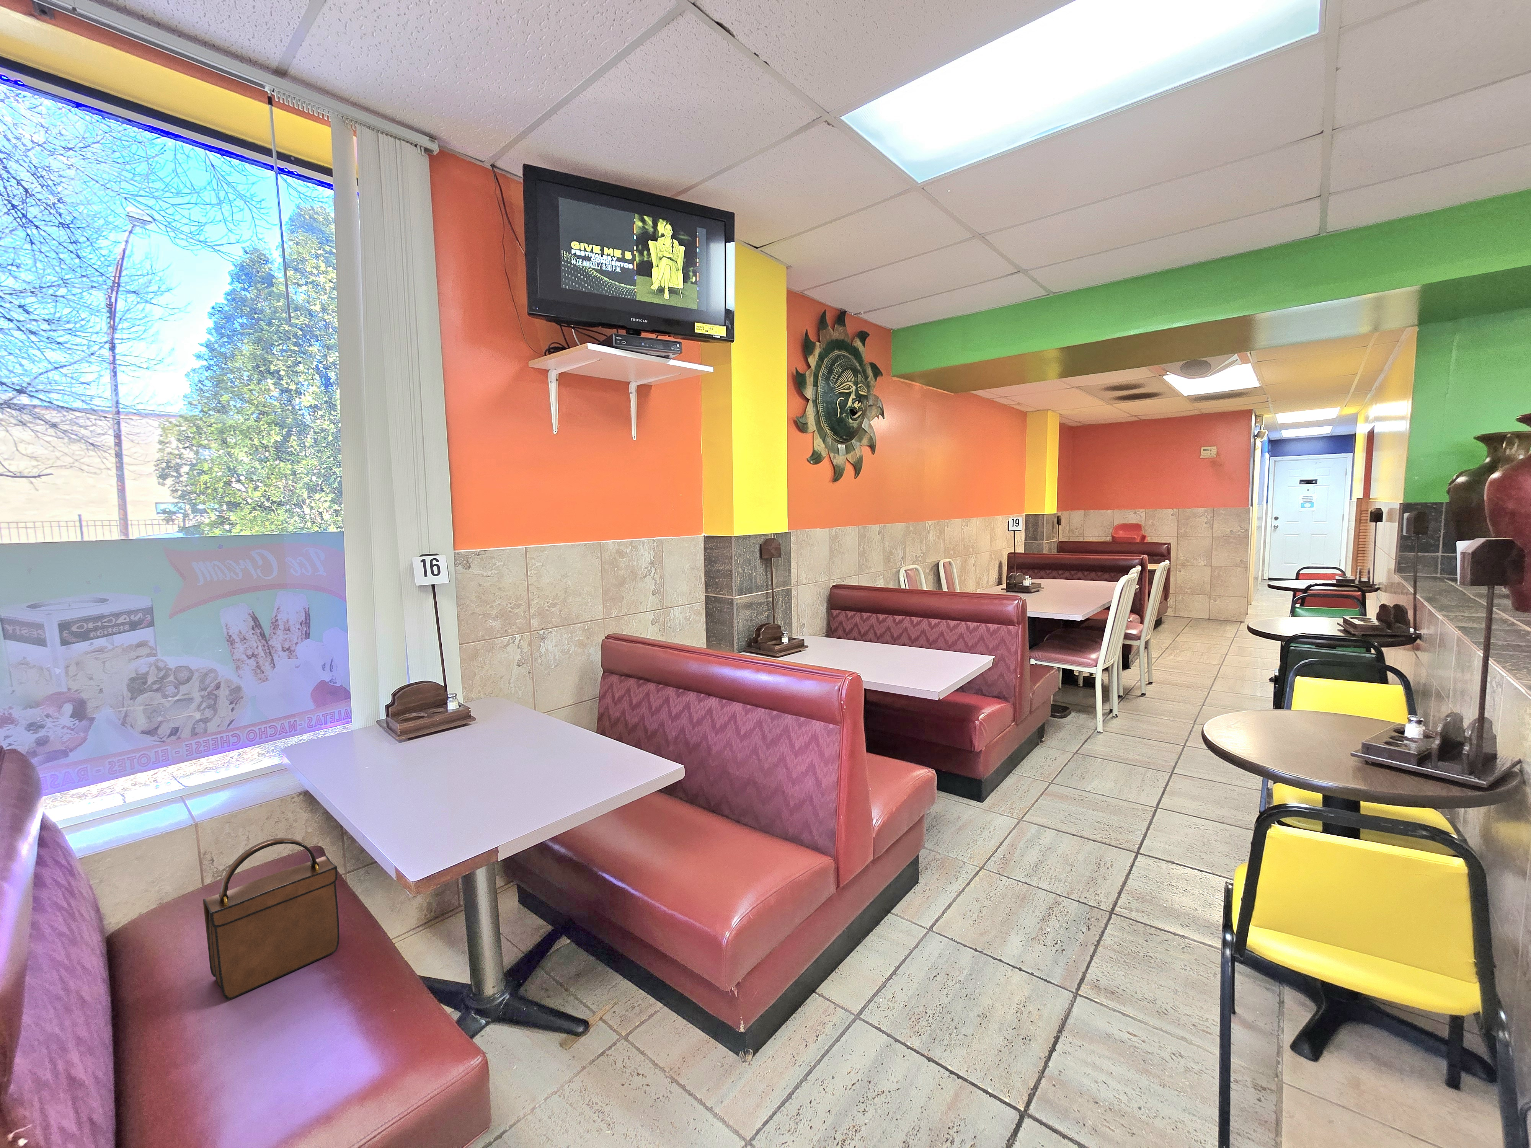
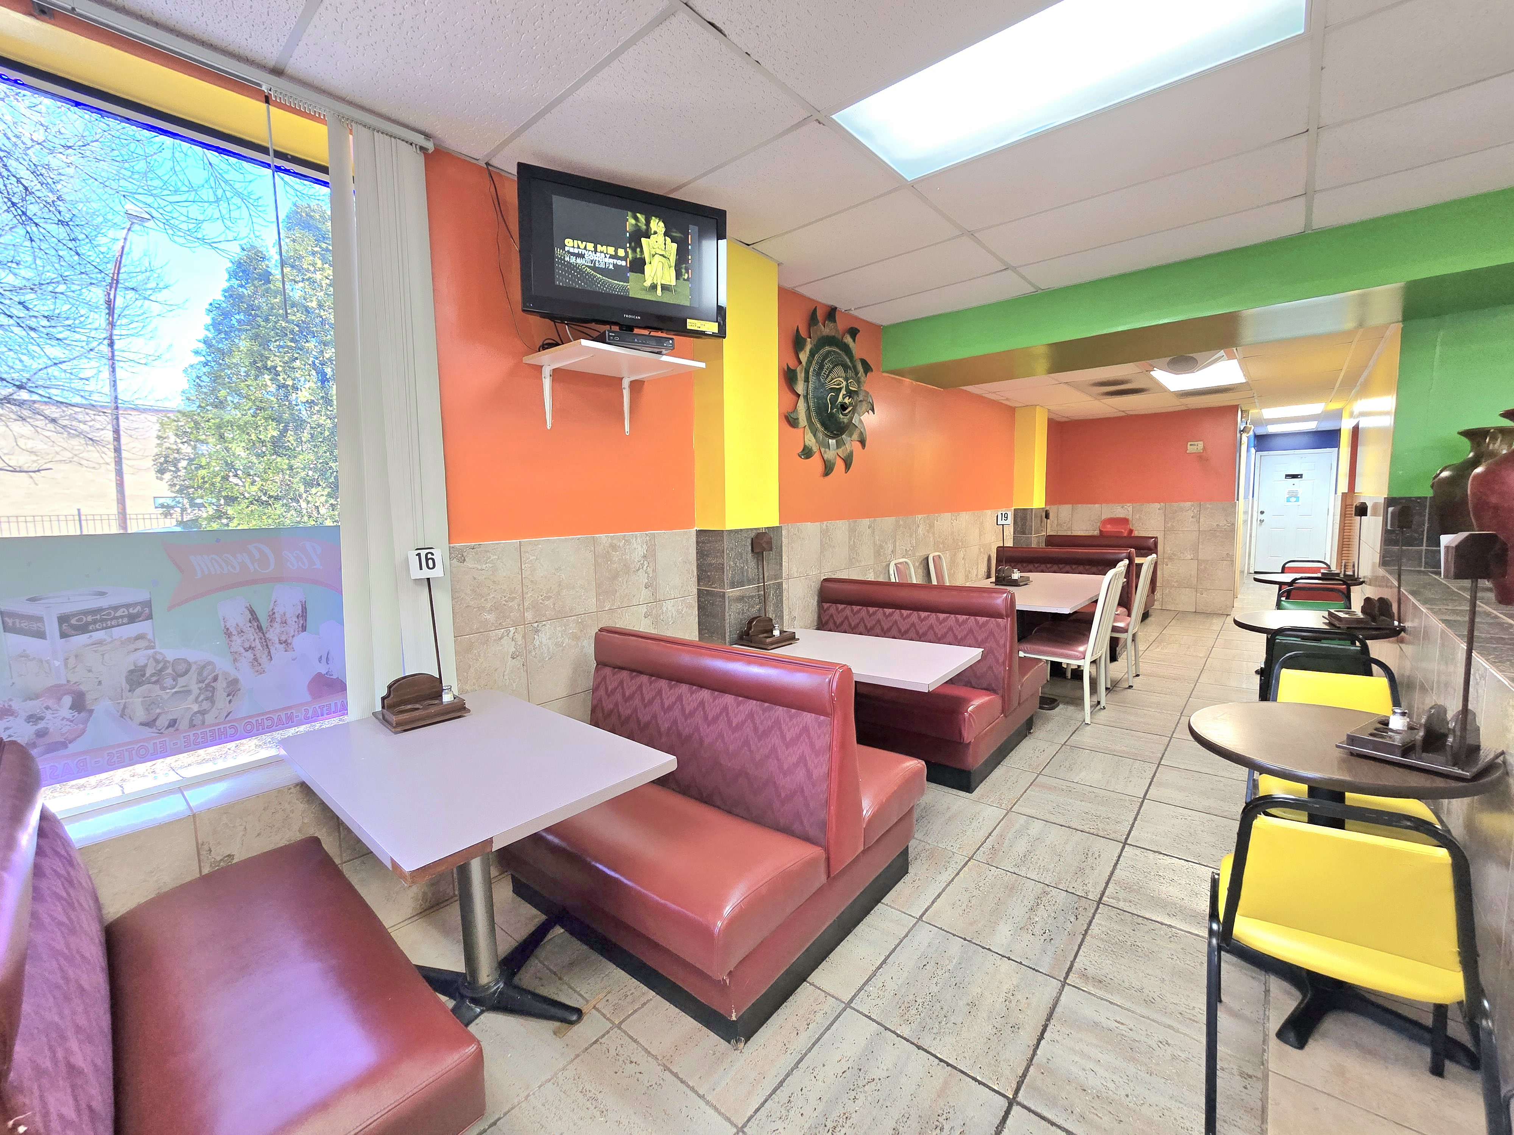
- handbag [203,837,340,1001]
